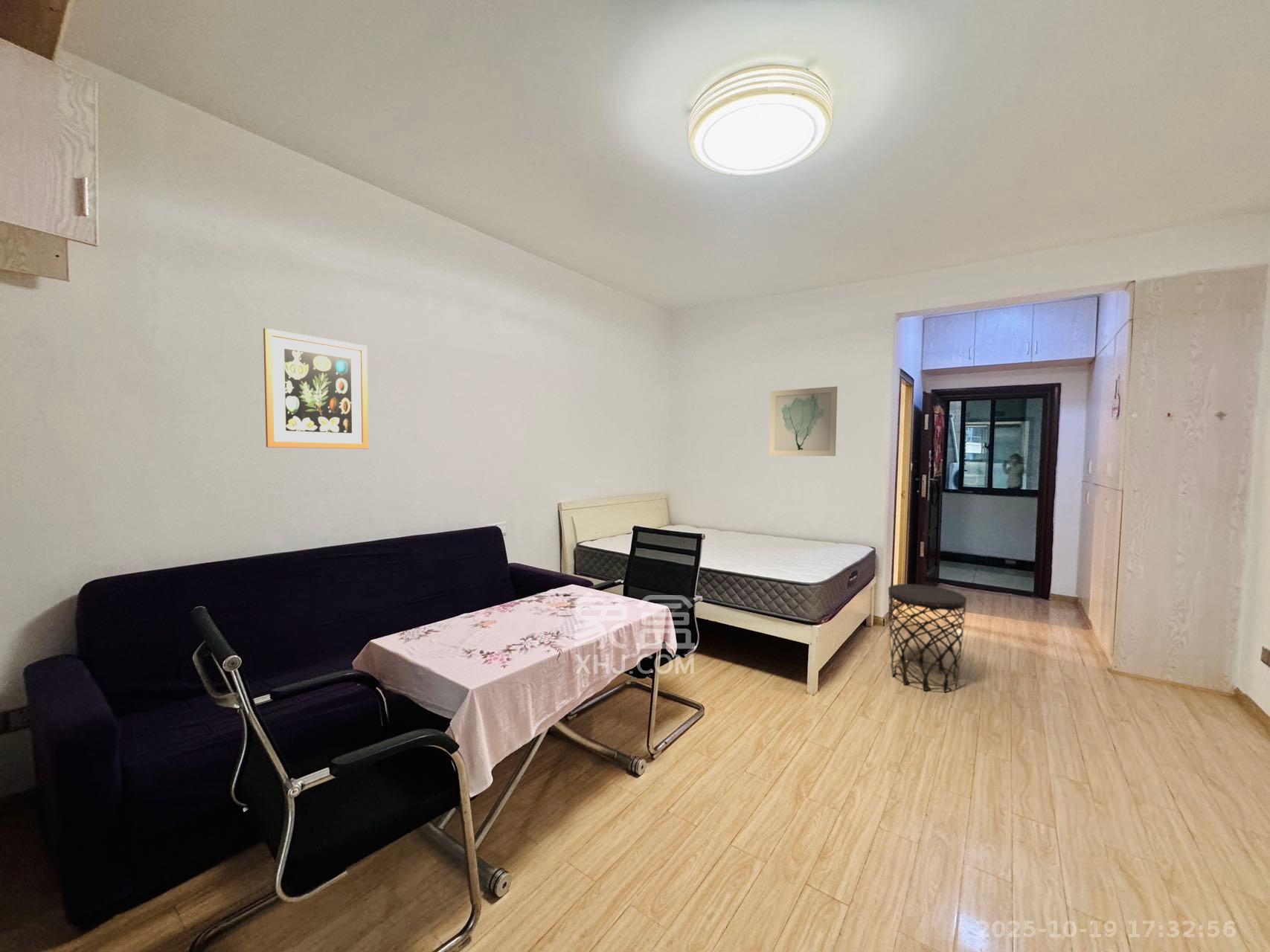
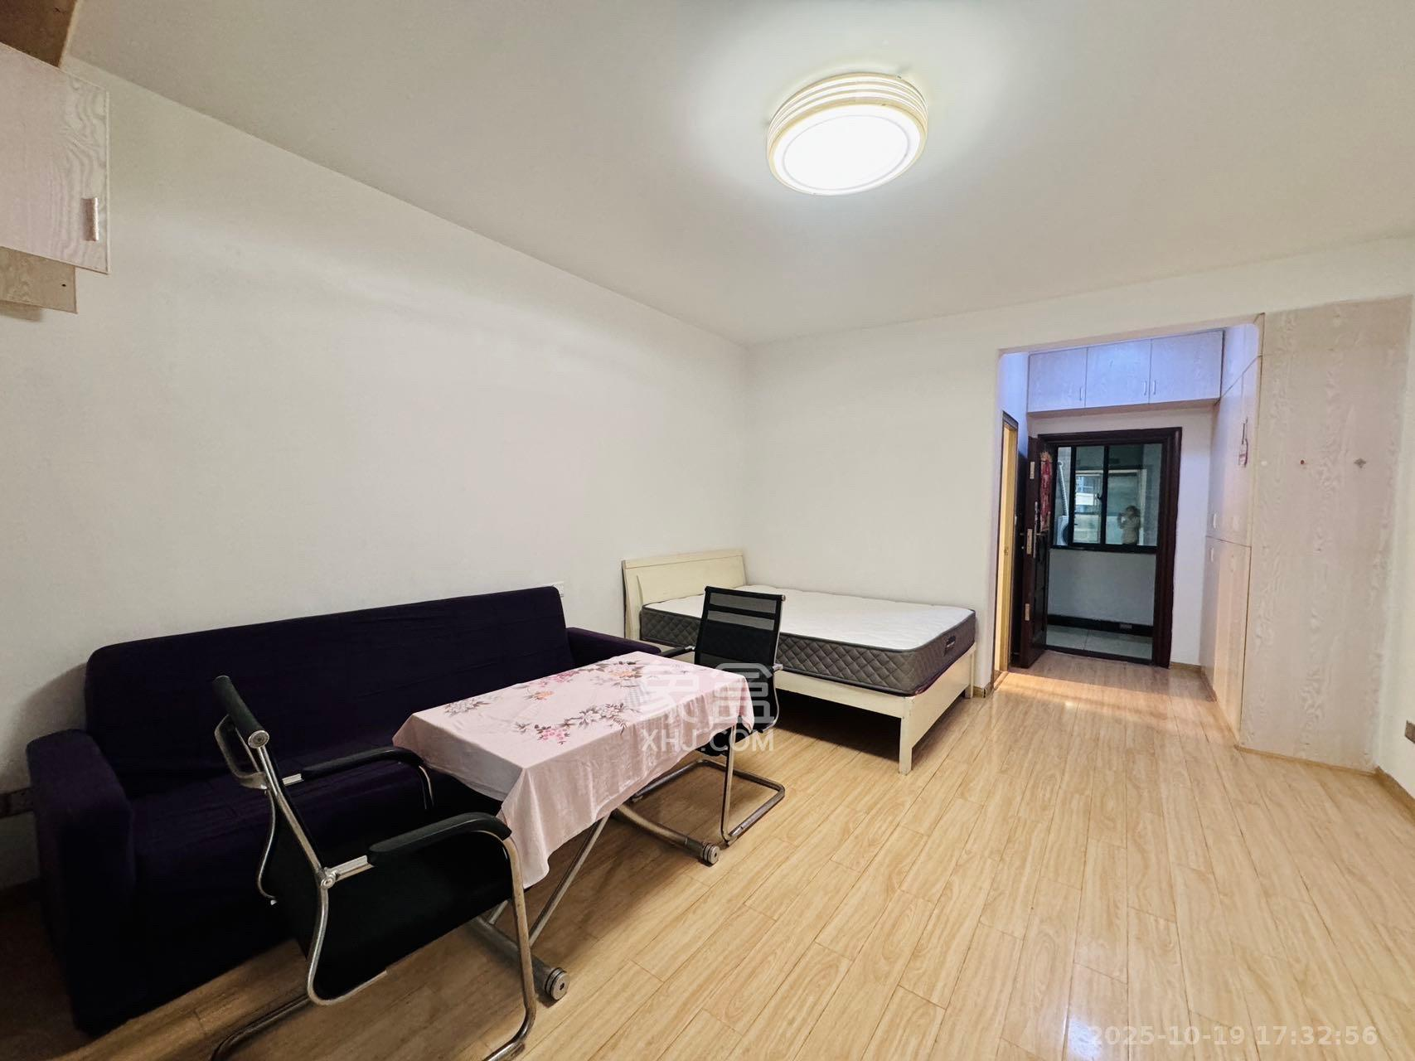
- wall art [263,327,369,449]
- wall art [769,386,838,457]
- side table [888,583,967,693]
